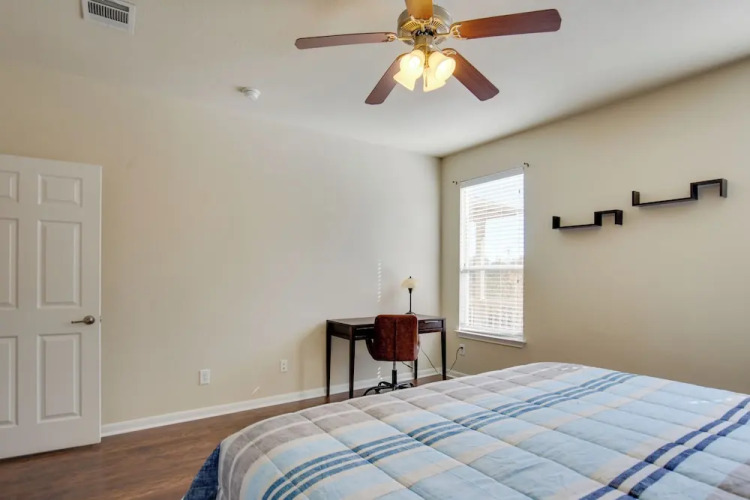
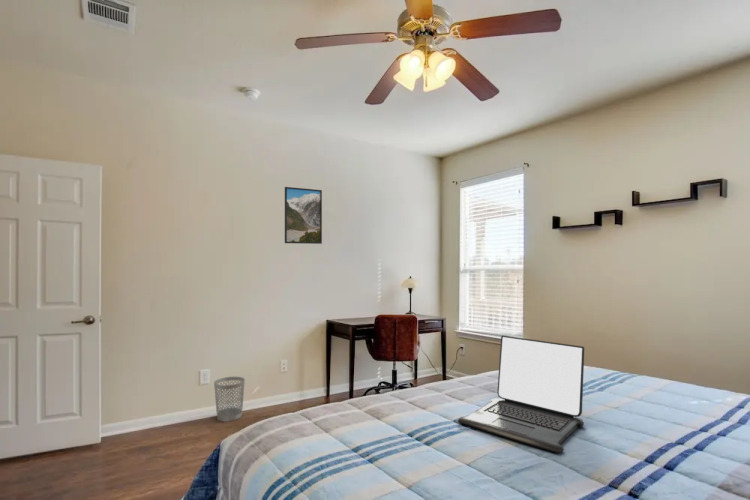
+ laptop [457,335,585,454]
+ wastebasket [213,376,246,422]
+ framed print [284,186,323,245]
